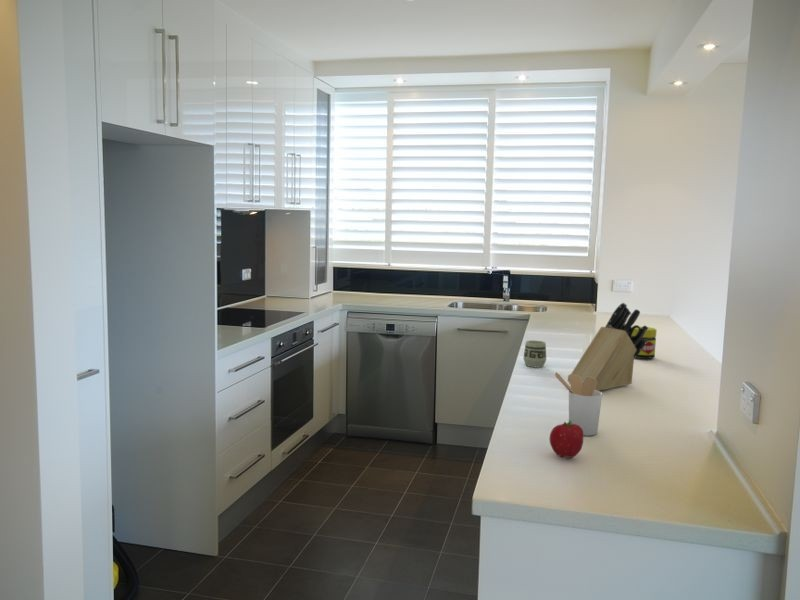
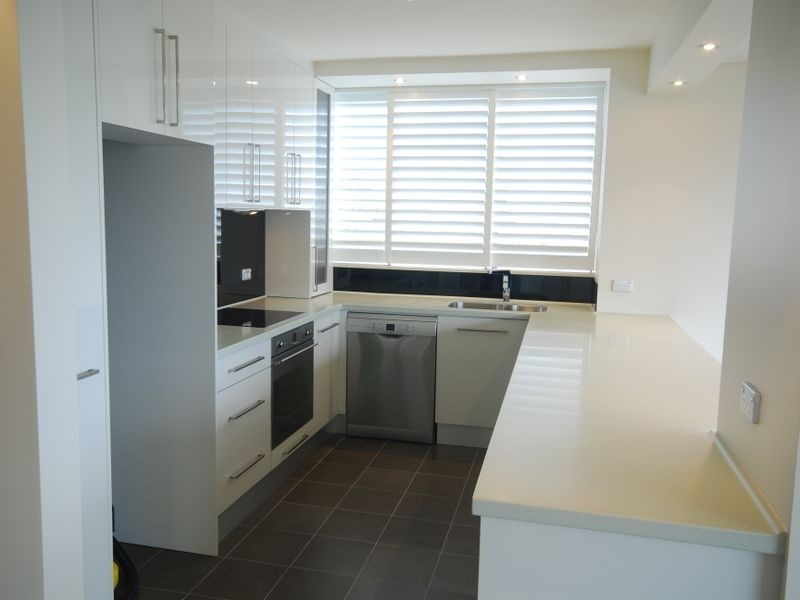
- fruit [549,420,585,459]
- utensil holder [554,372,603,437]
- cup [522,339,547,368]
- jar [631,326,658,360]
- knife block [567,302,648,392]
